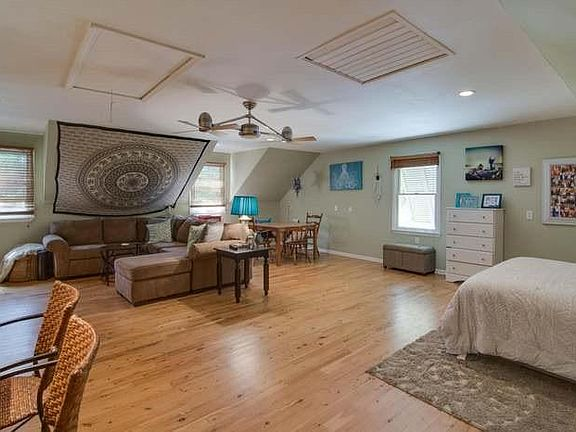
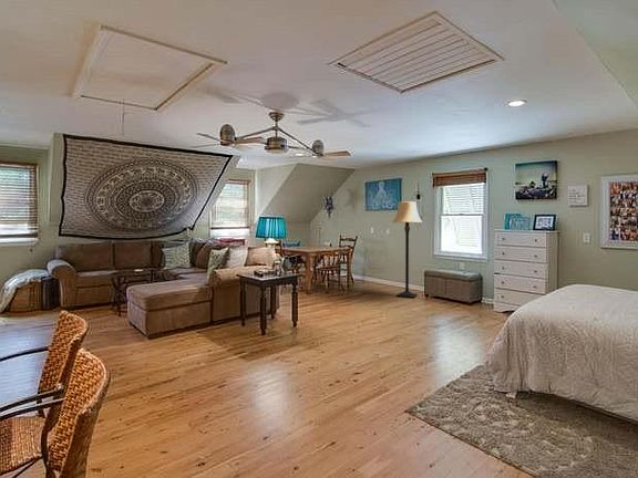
+ lamp [391,200,423,299]
